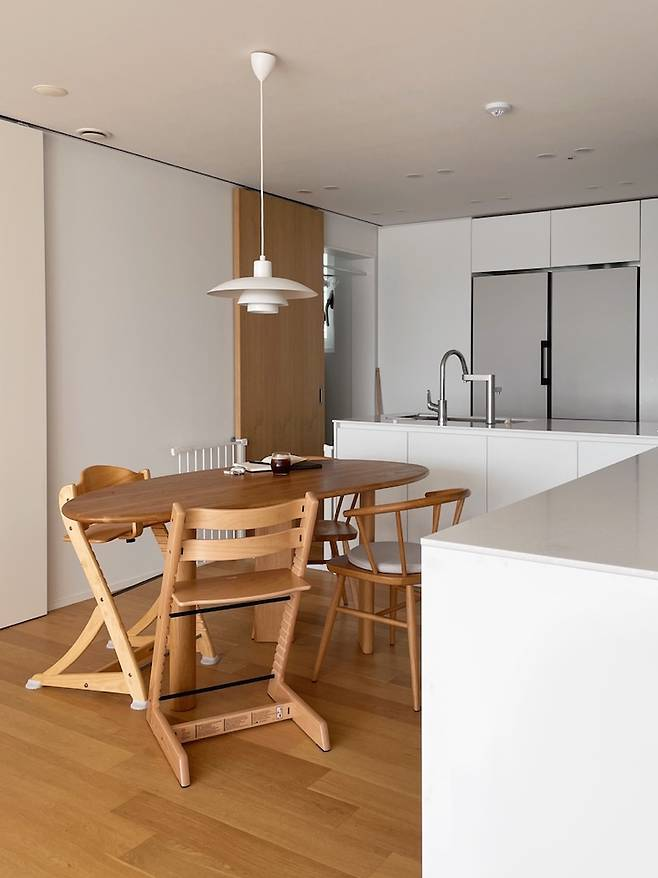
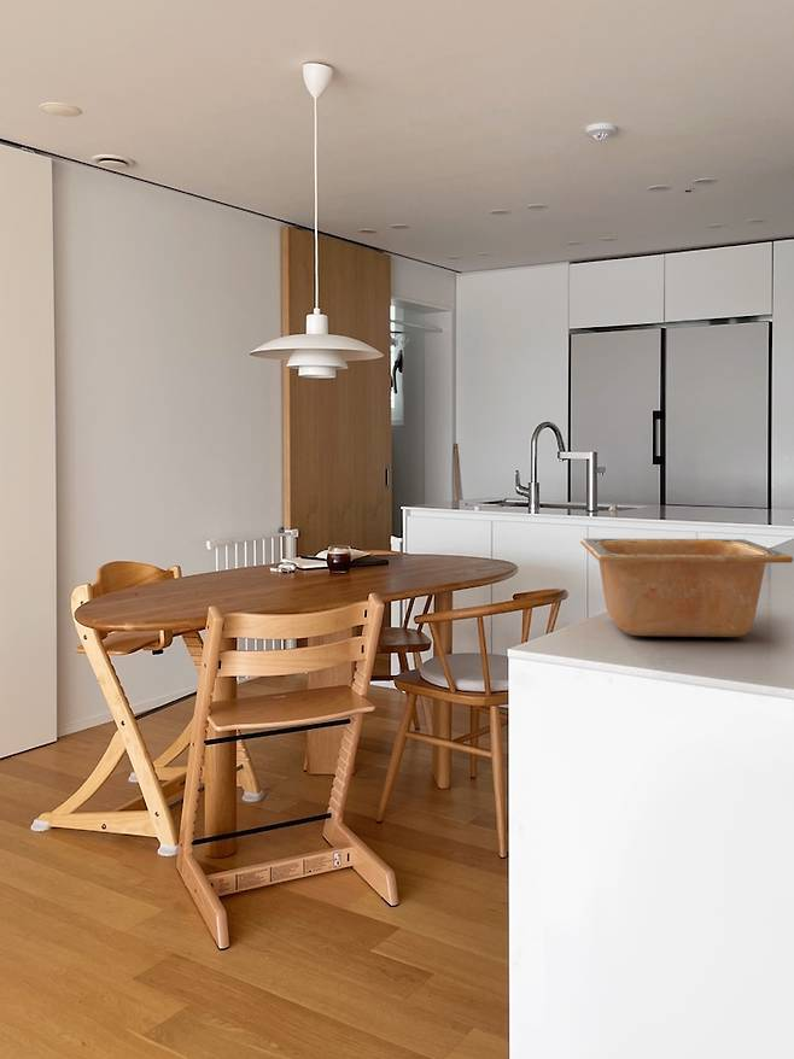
+ serving bowl [579,538,794,638]
